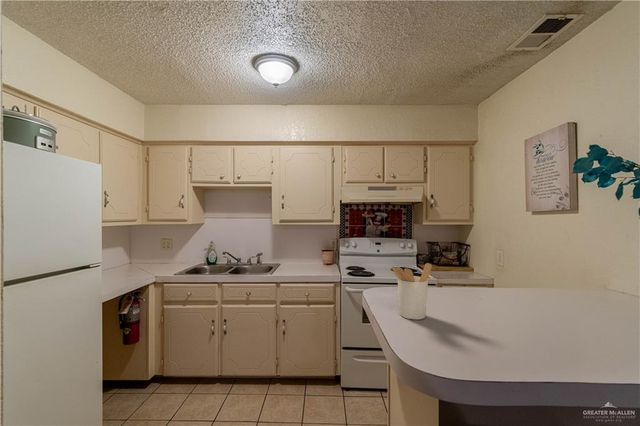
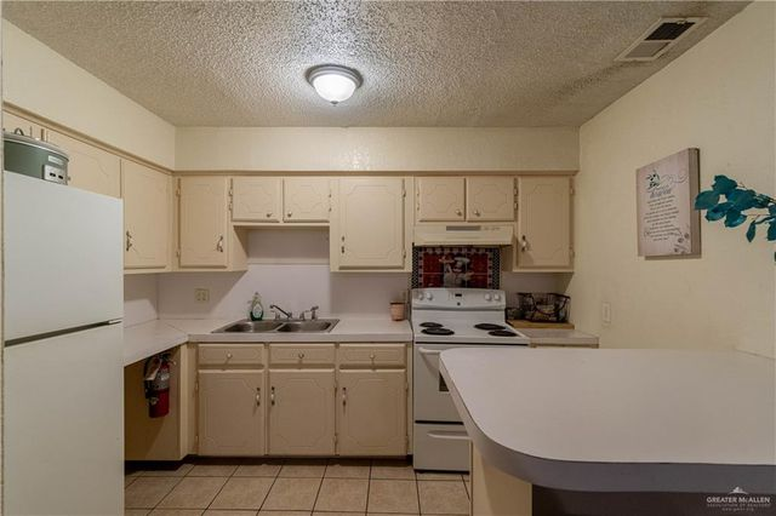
- utensil holder [390,262,433,320]
